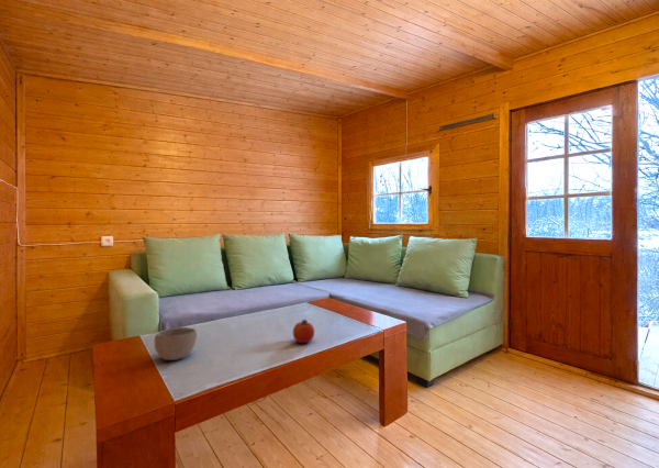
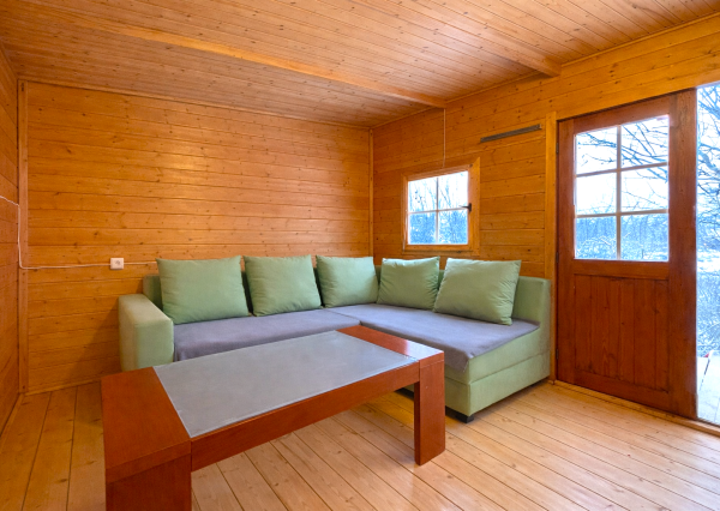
- bowl [154,326,198,361]
- fruit [292,319,315,344]
